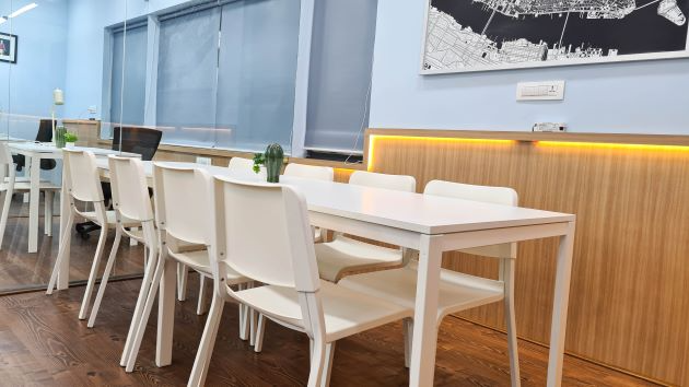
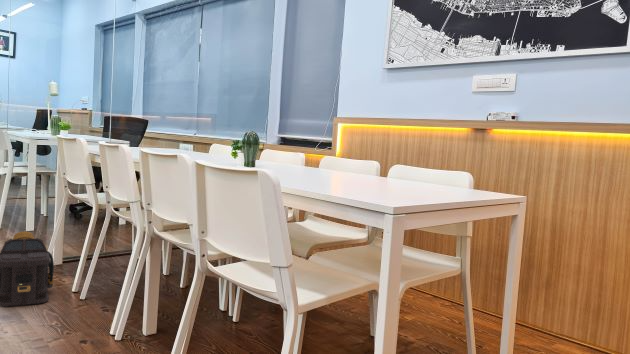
+ backpack [0,231,55,308]
